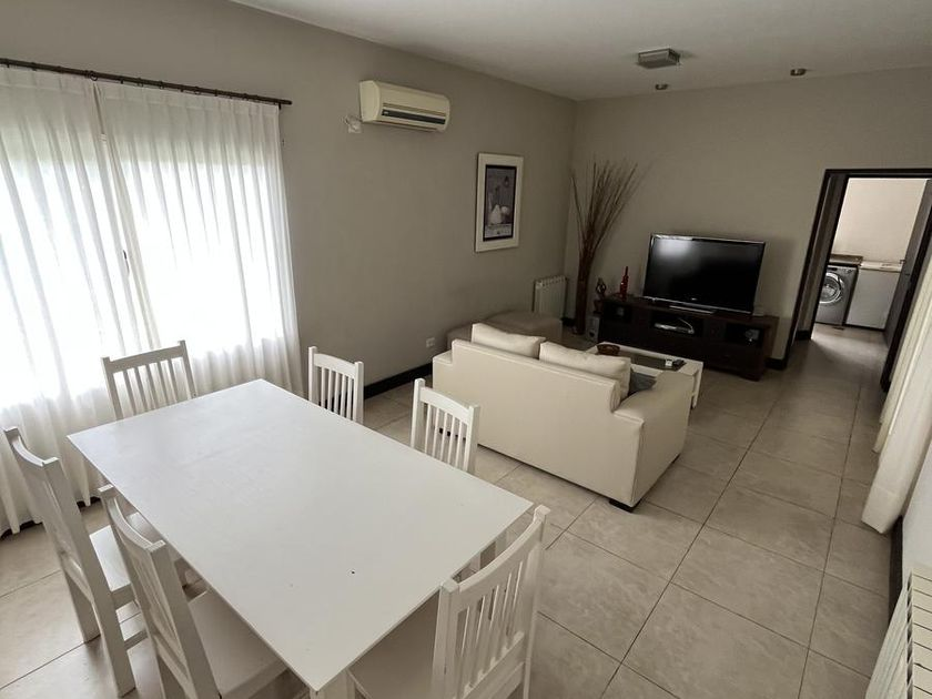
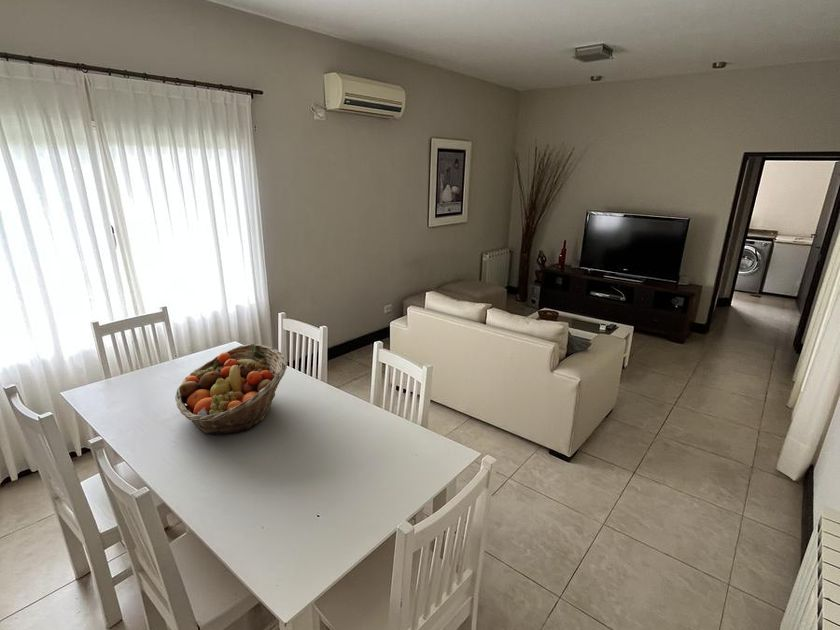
+ fruit basket [174,343,288,435]
